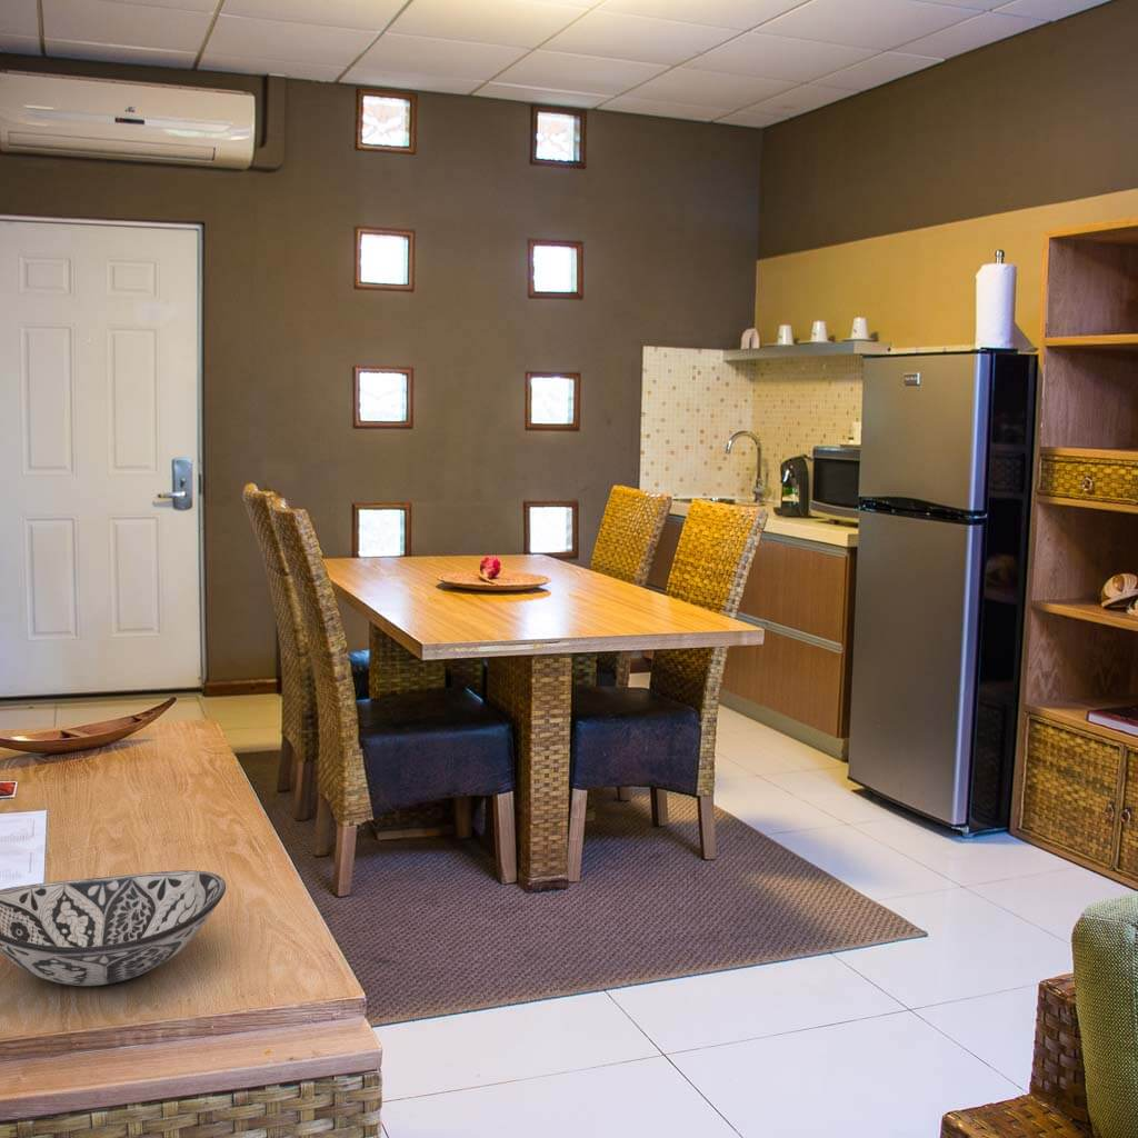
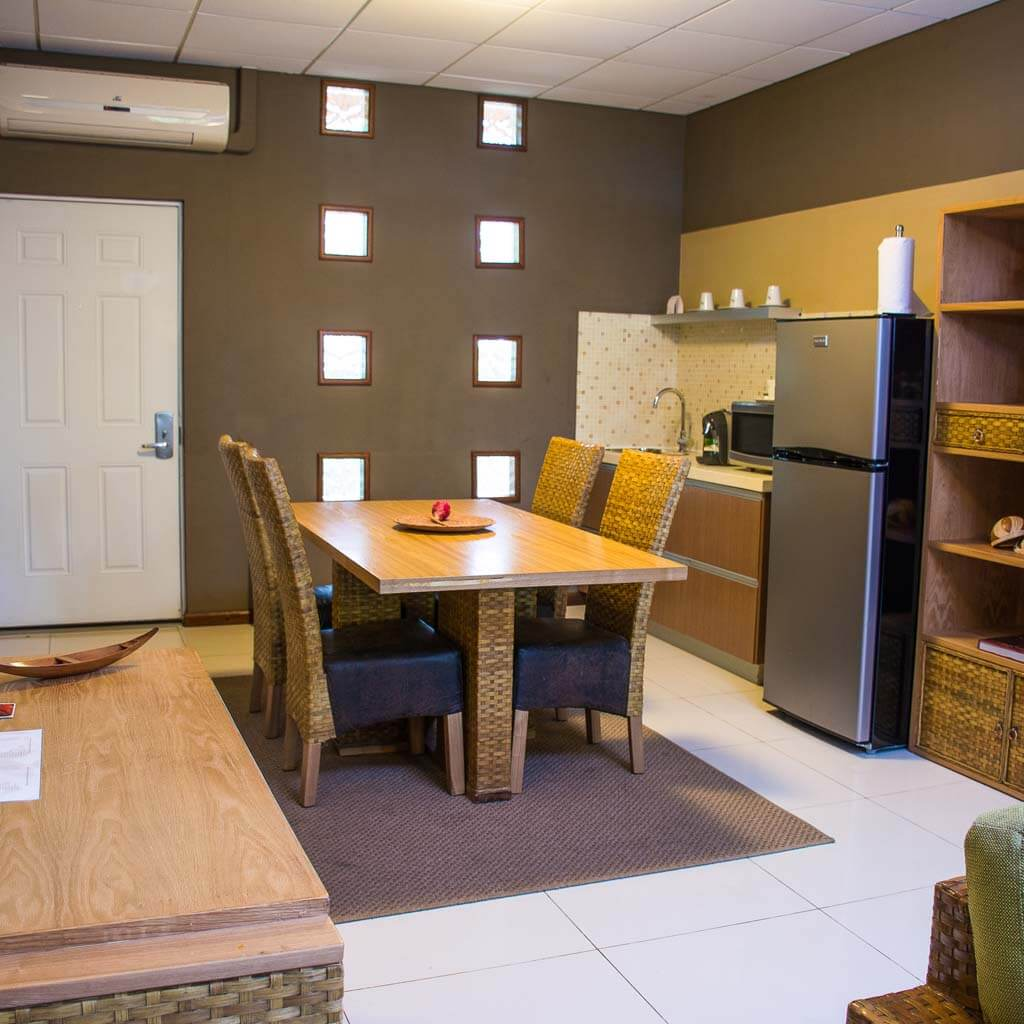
- decorative bowl [0,869,227,987]
